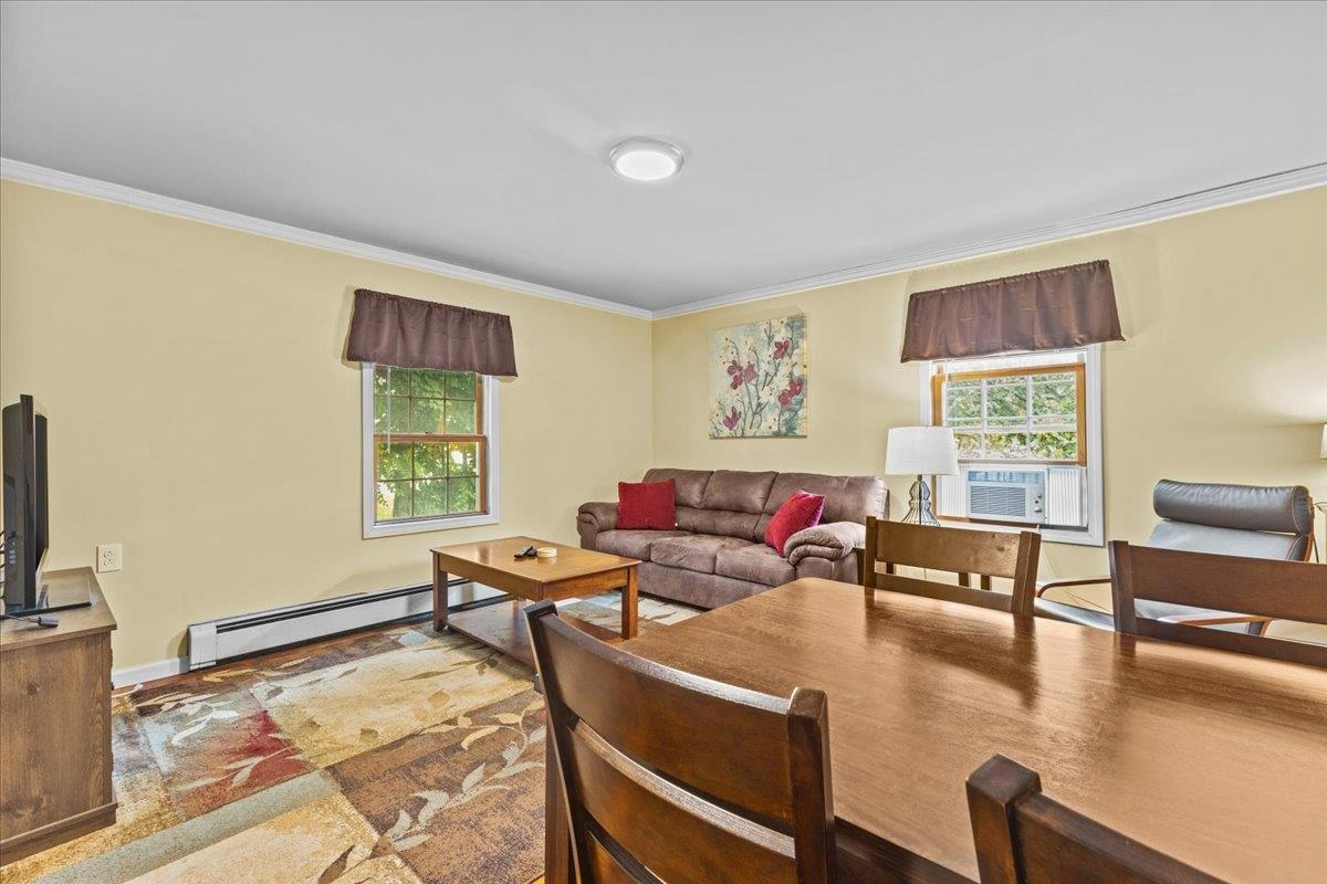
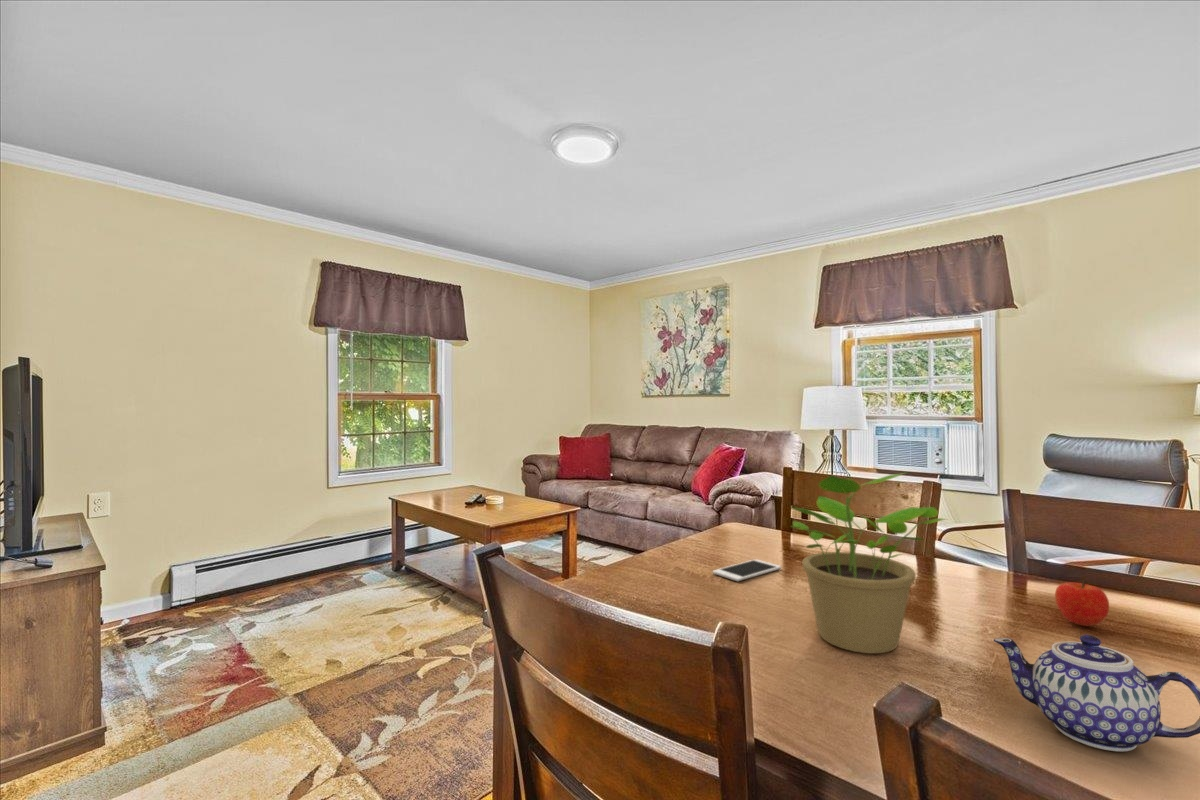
+ fruit [1054,579,1110,627]
+ cell phone [712,558,782,582]
+ teapot [993,634,1200,753]
+ potted plant [789,471,949,654]
